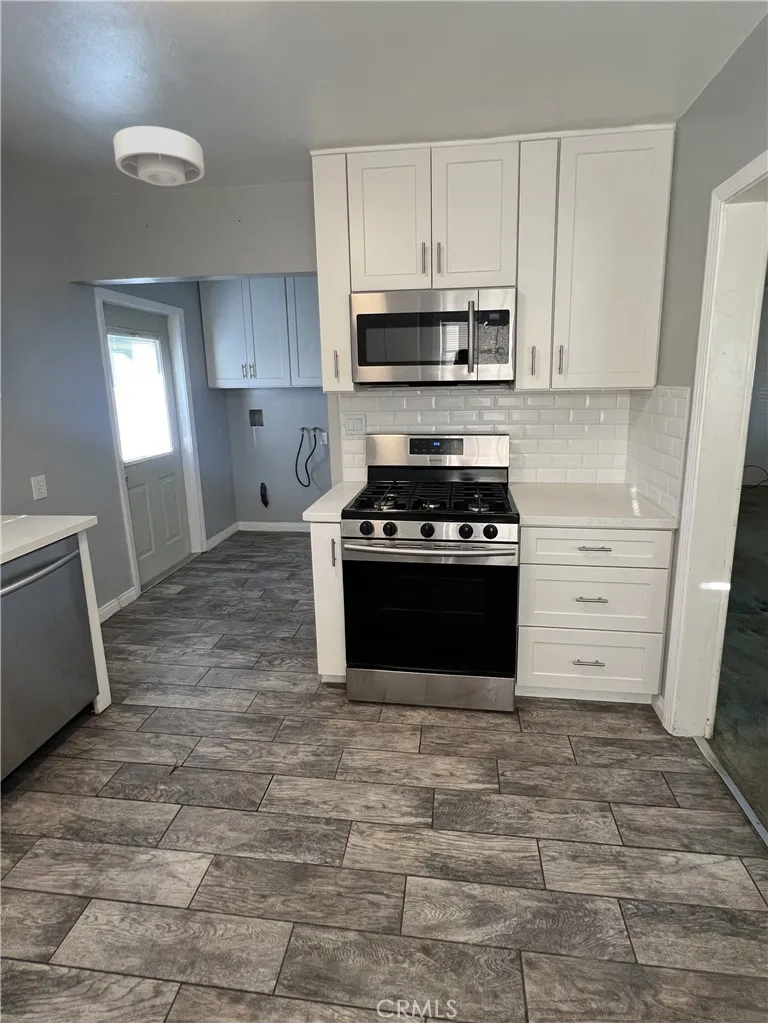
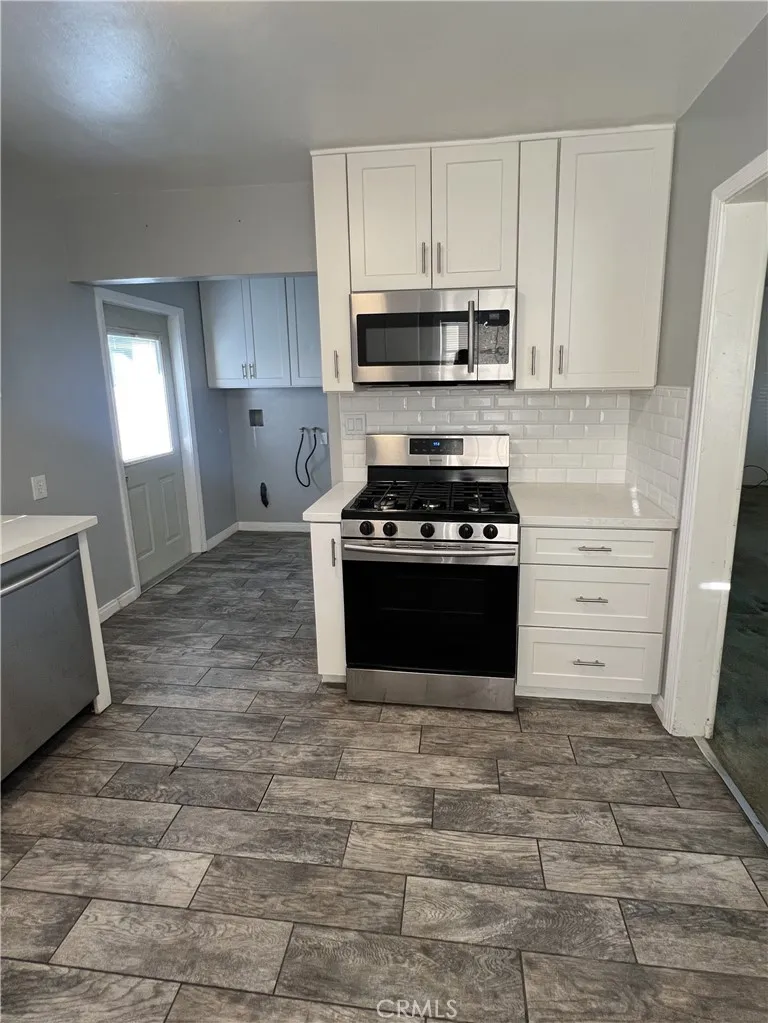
- ceiling light [113,125,205,187]
